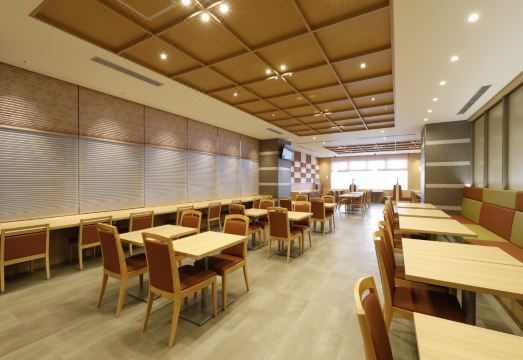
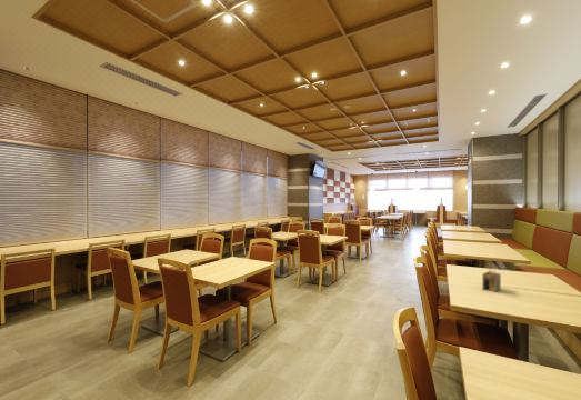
+ napkin holder [481,269,502,293]
